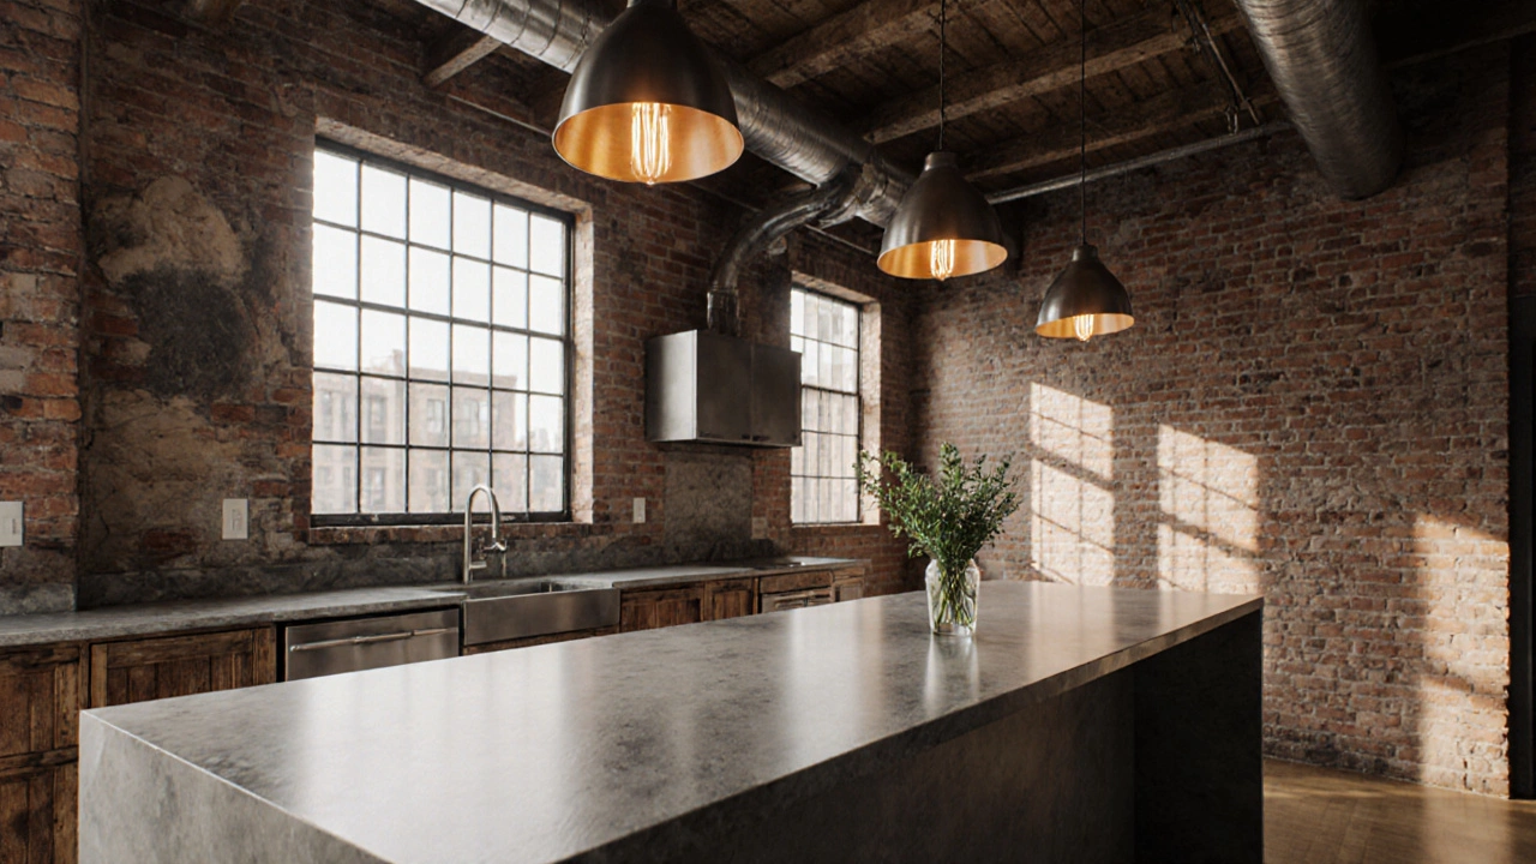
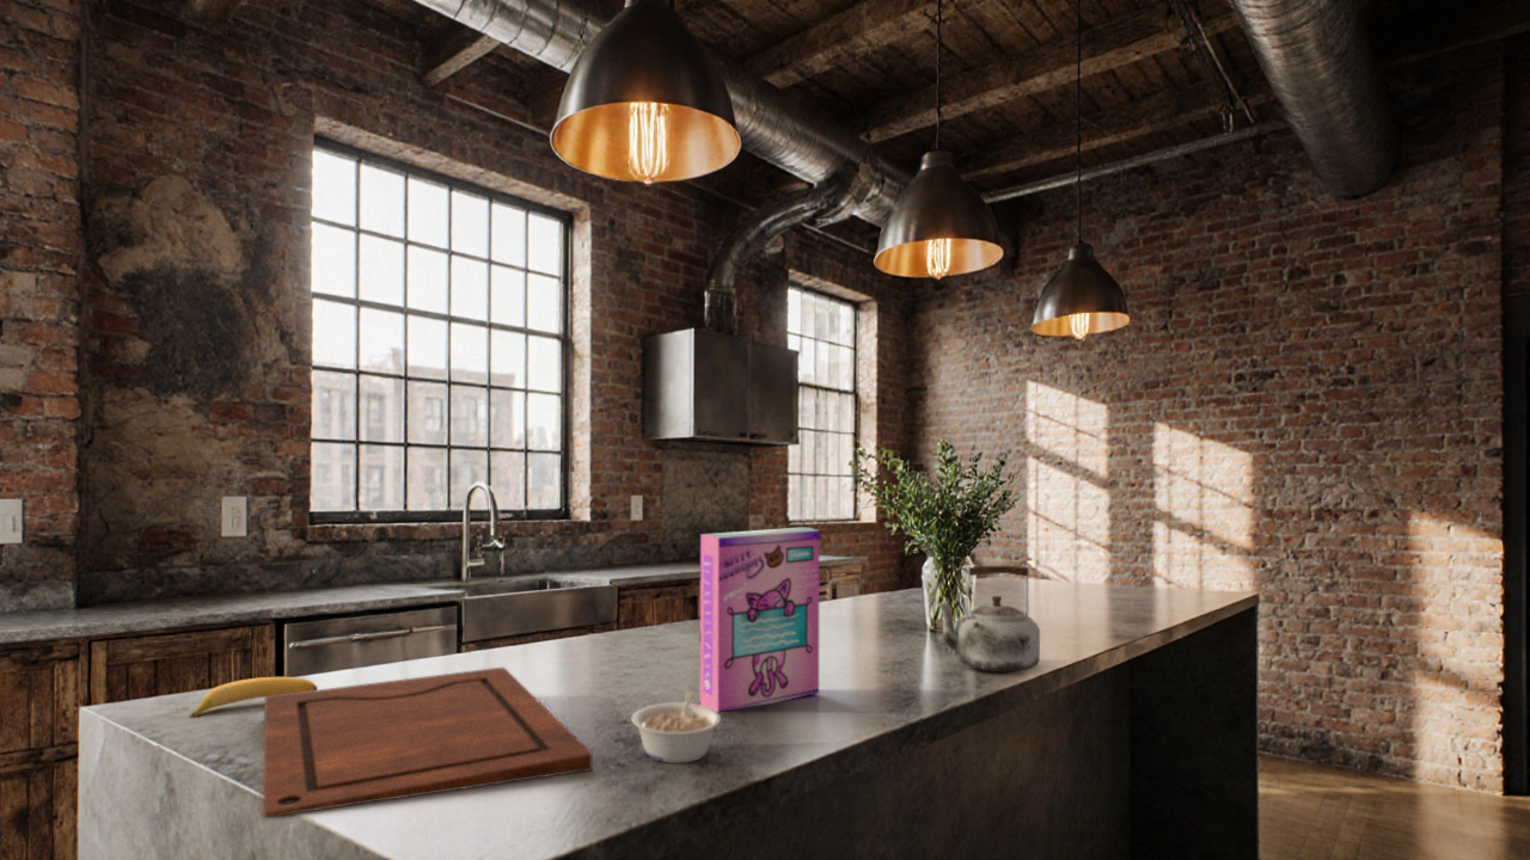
+ kettle [935,564,1041,674]
+ cutting board [262,666,594,818]
+ banana [188,676,319,719]
+ legume [630,689,722,764]
+ cereal box [698,527,821,713]
